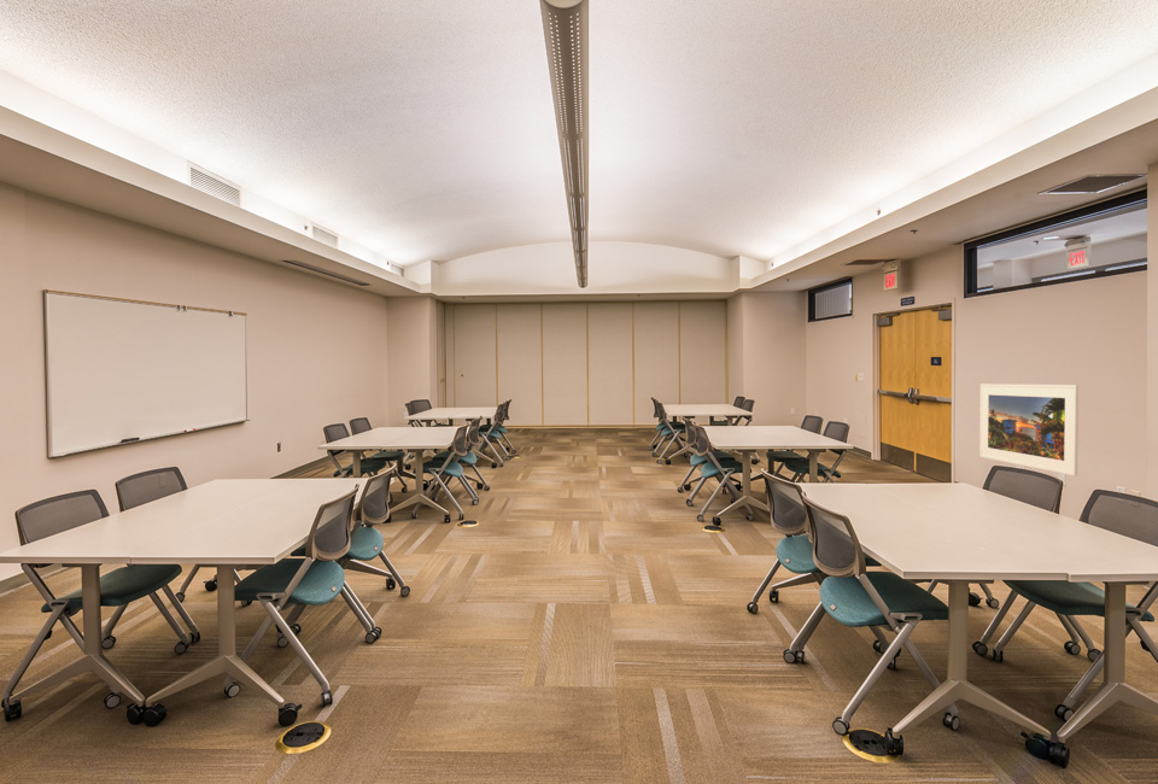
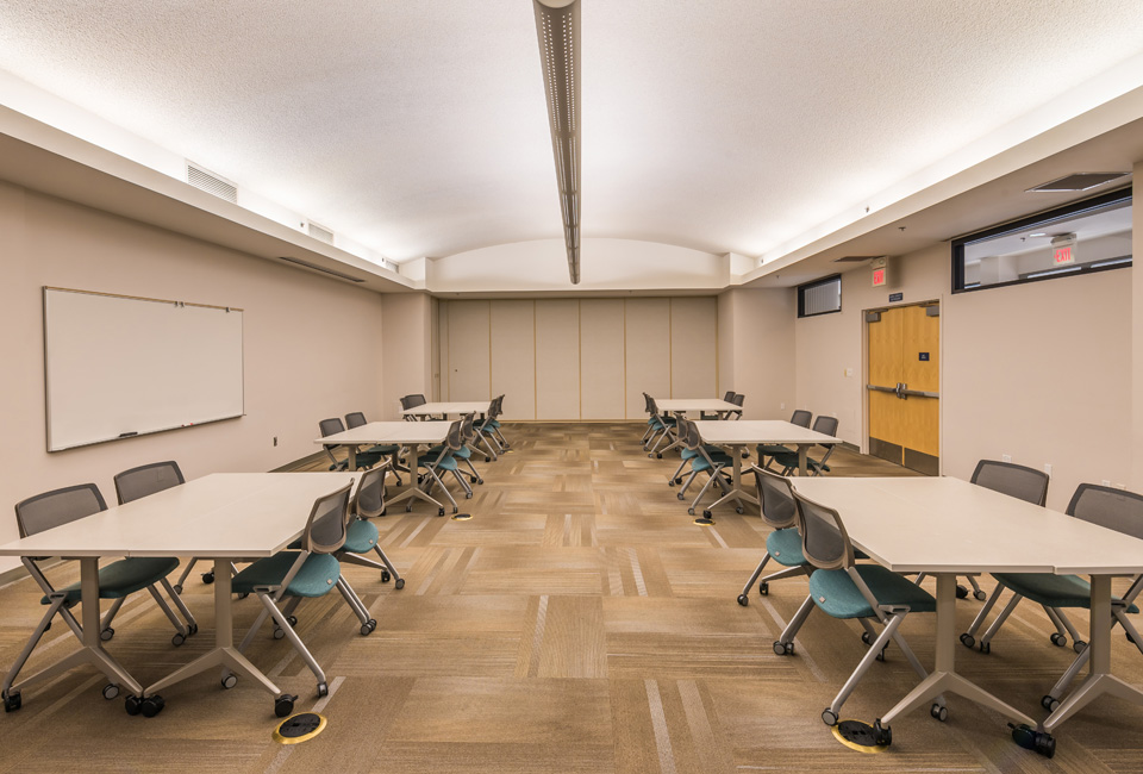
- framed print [978,382,1080,476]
